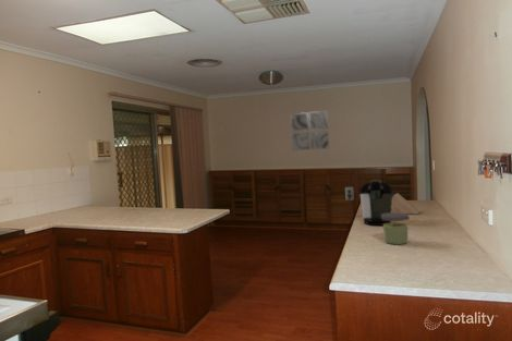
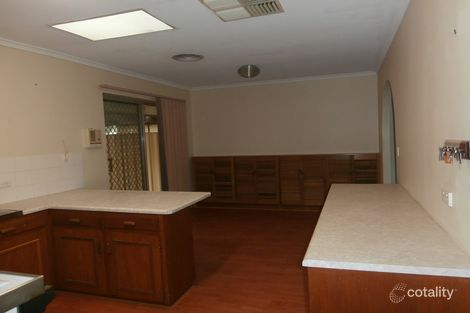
- knife block [391,190,420,216]
- jar [381,211,411,246]
- wall art [290,109,330,151]
- coffee maker [344,179,393,227]
